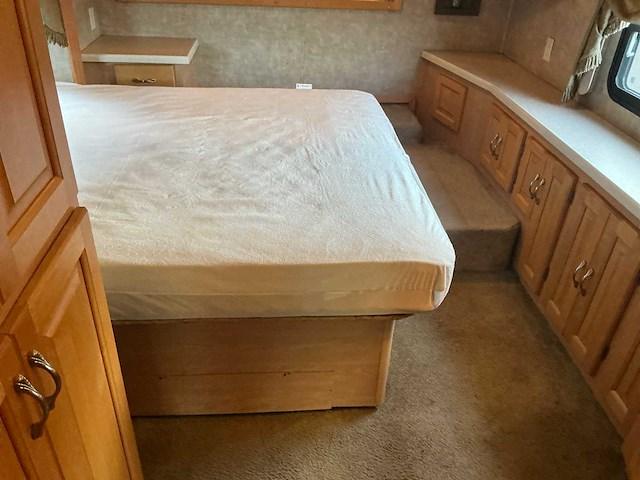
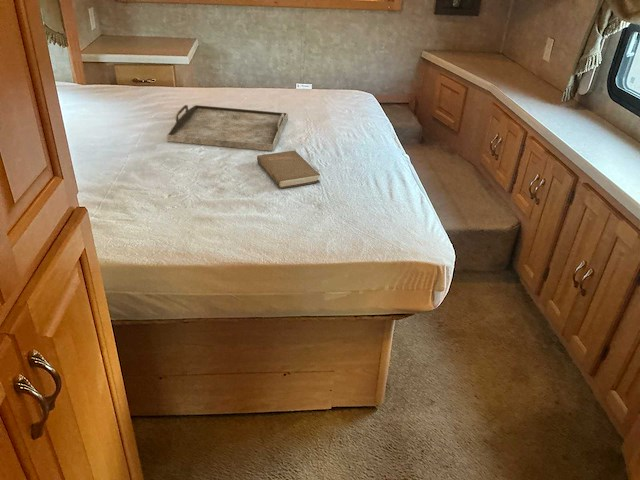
+ serving tray [166,104,289,152]
+ book [256,150,321,189]
